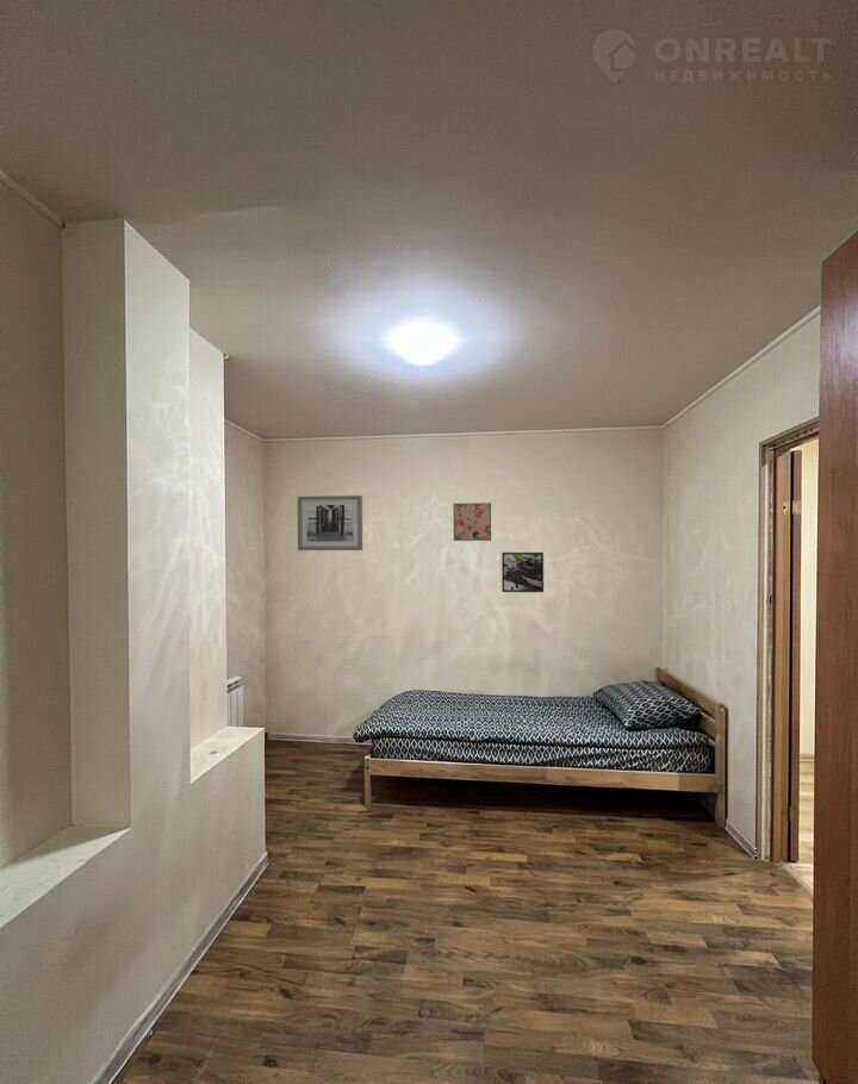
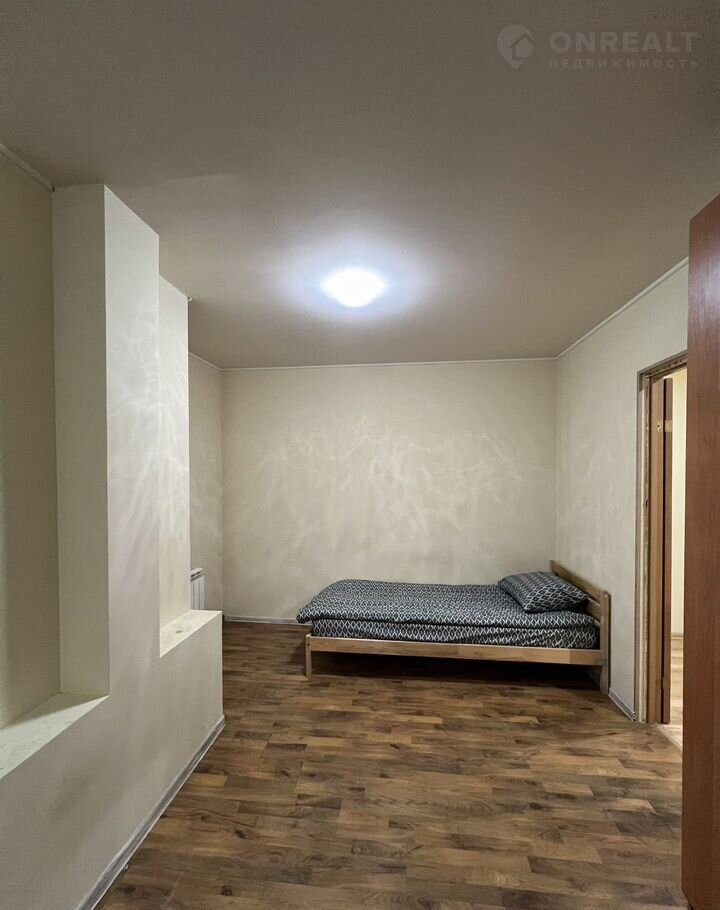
- wall art [452,501,492,542]
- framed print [500,552,545,593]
- wall art [297,494,363,552]
